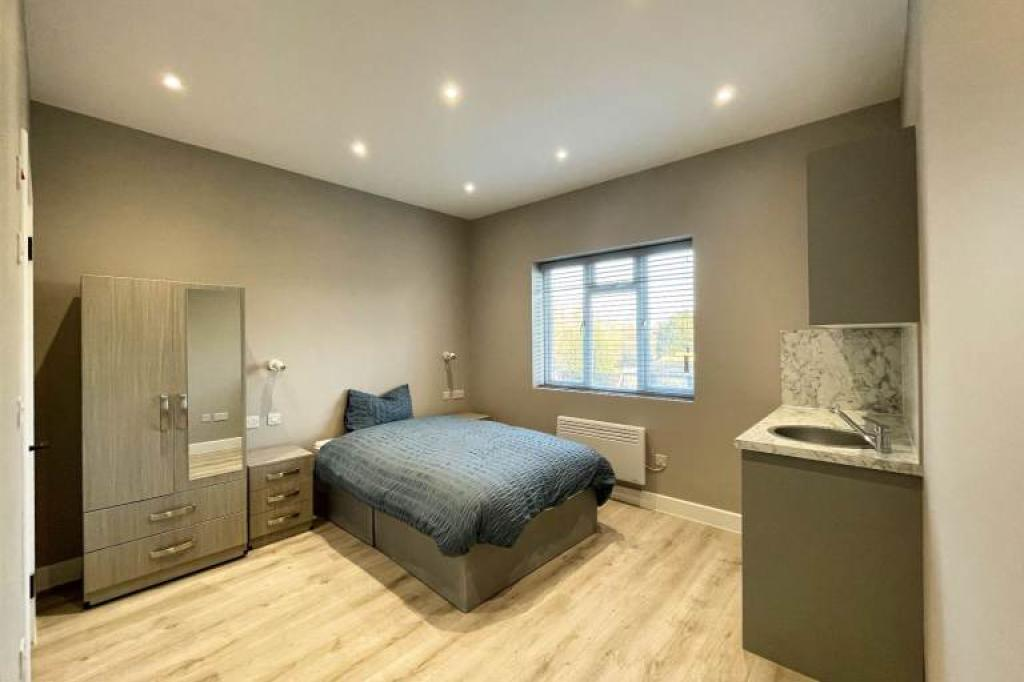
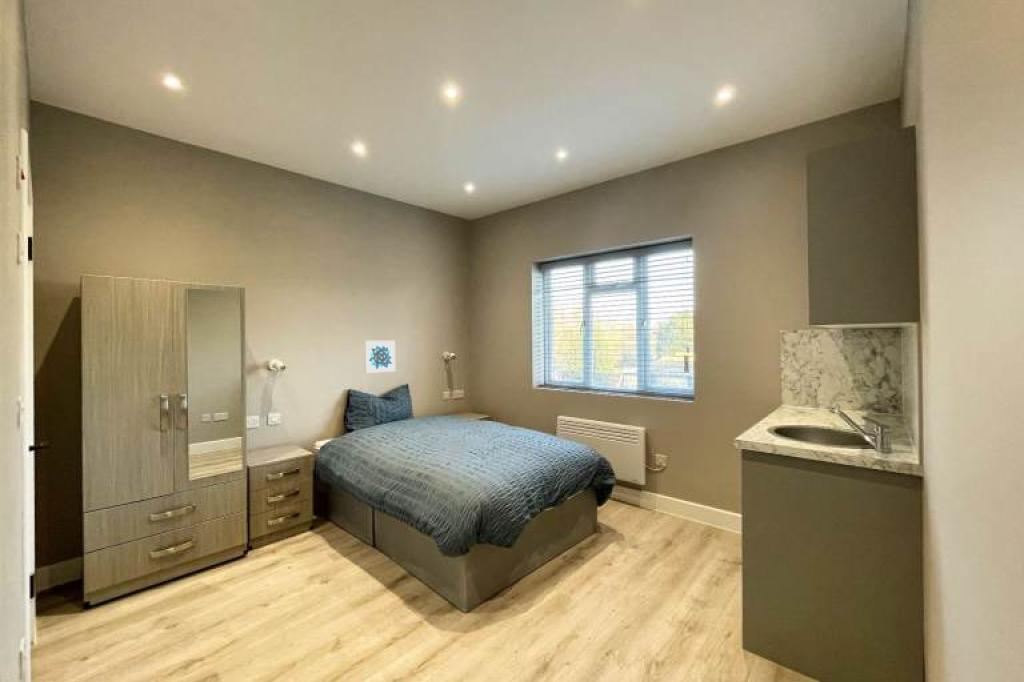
+ wall art [364,340,396,374]
